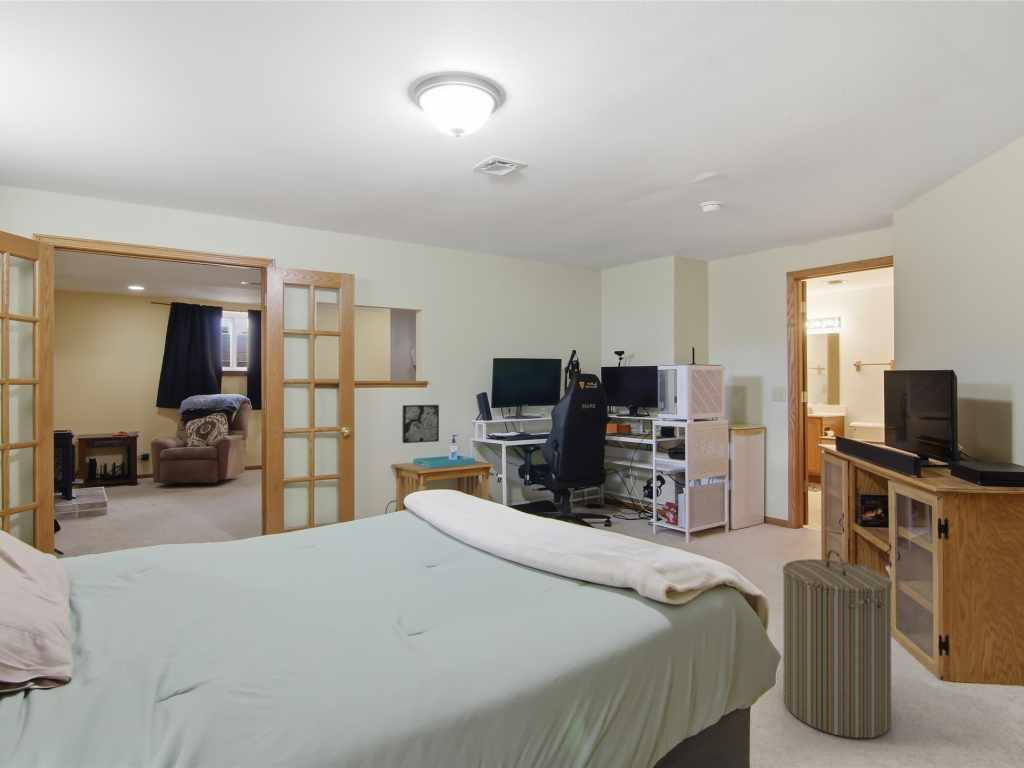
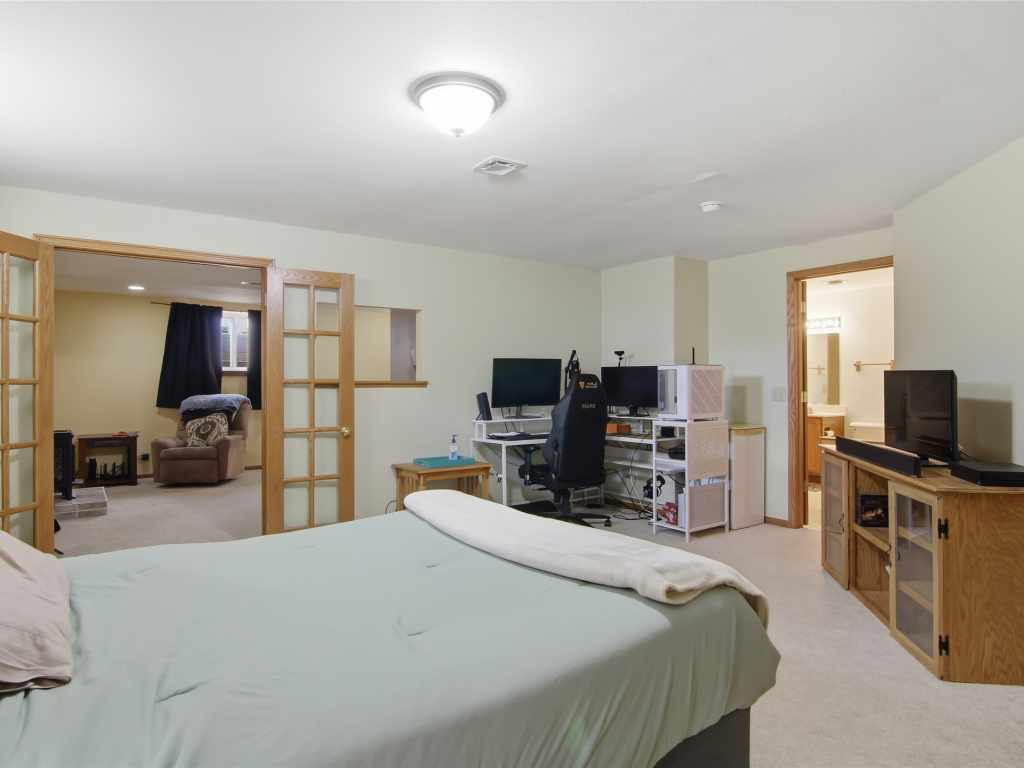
- laundry hamper [782,549,893,739]
- wall art [401,404,440,444]
